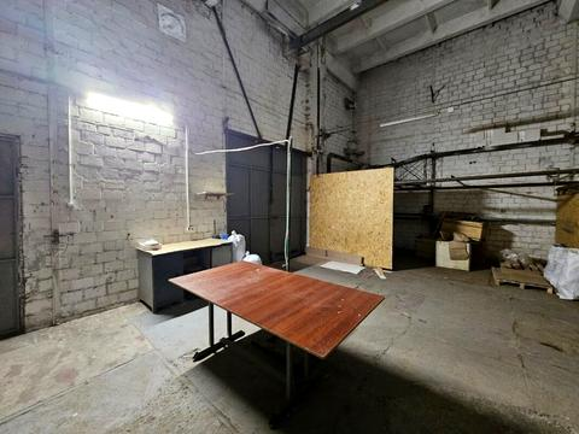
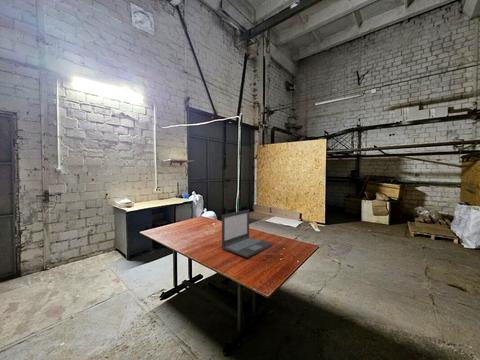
+ laptop [221,209,274,259]
